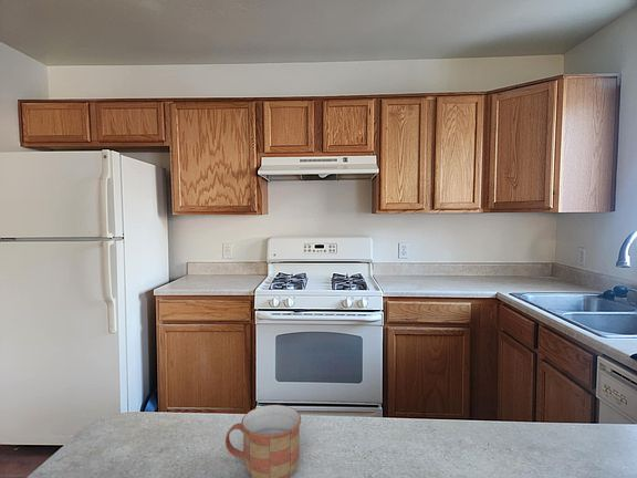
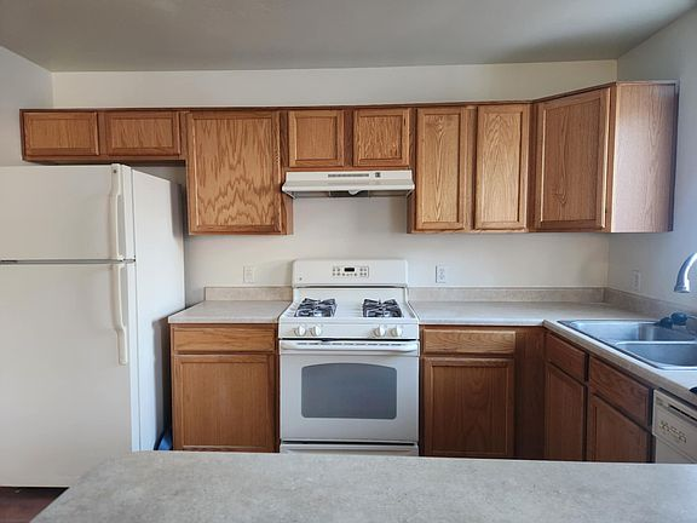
- mug [224,404,302,478]
